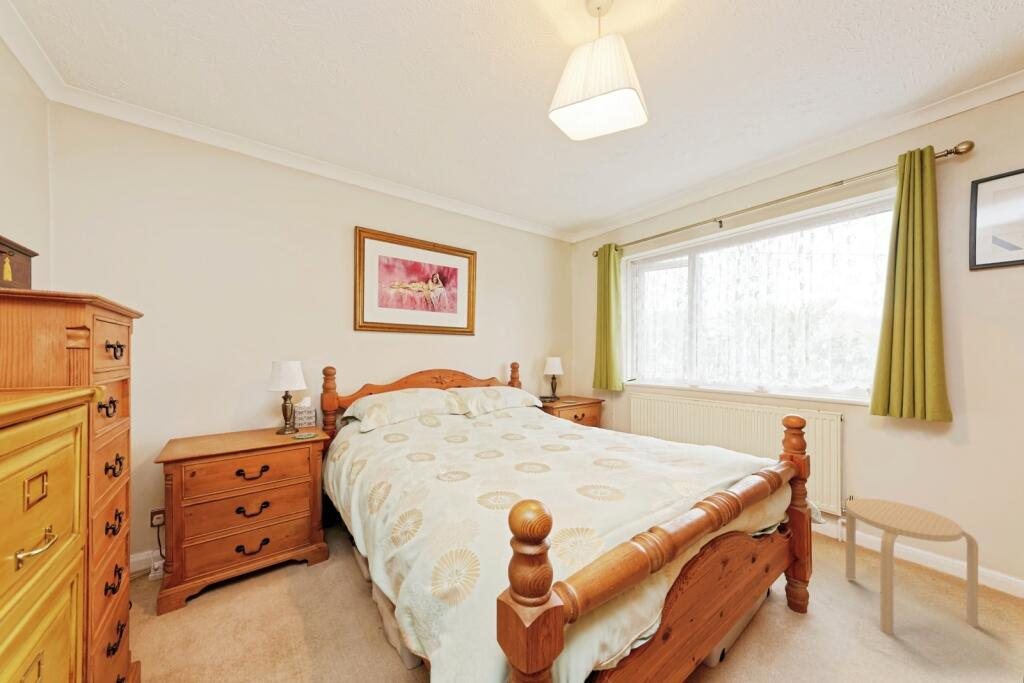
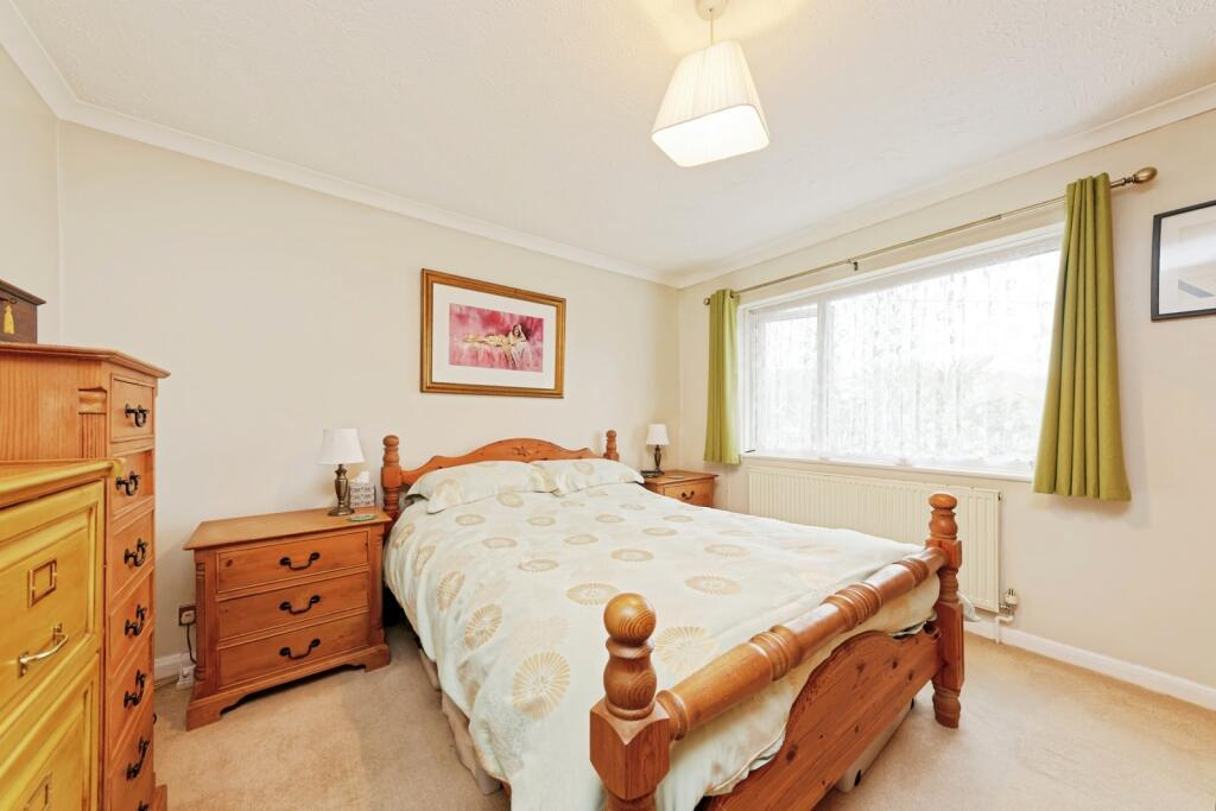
- stool [845,498,979,636]
